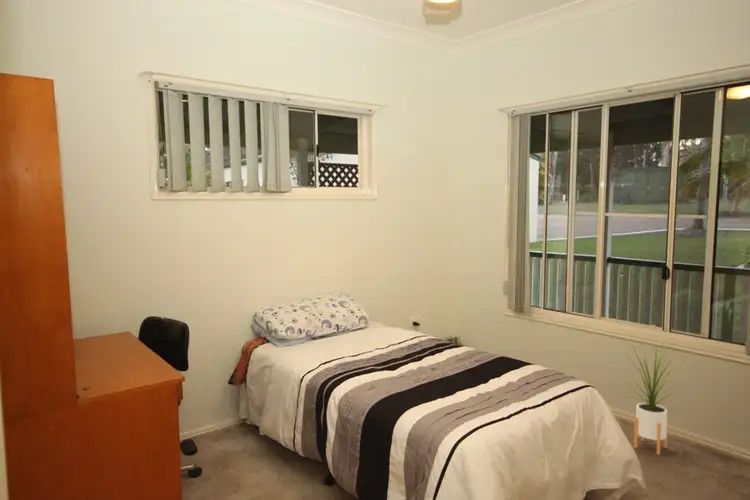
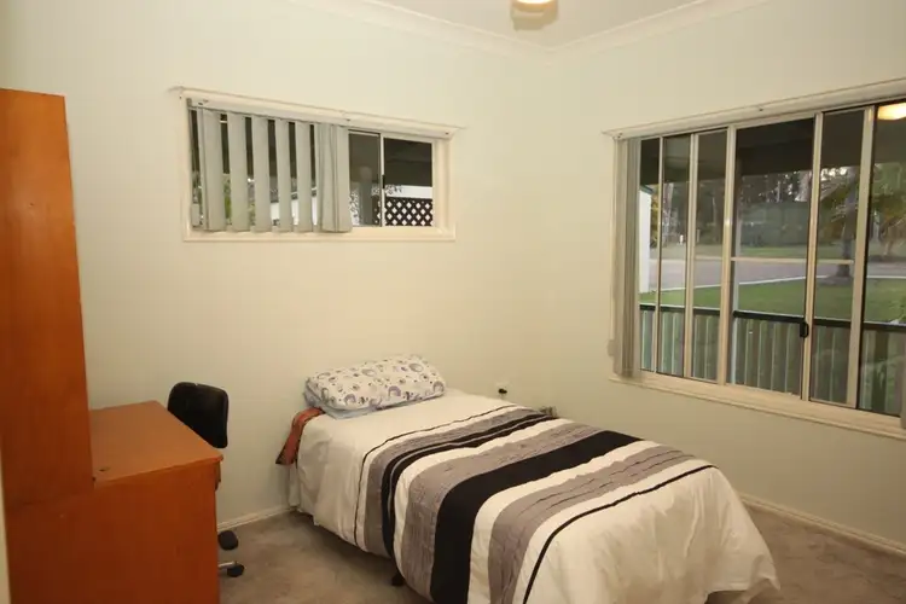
- house plant [622,340,689,456]
